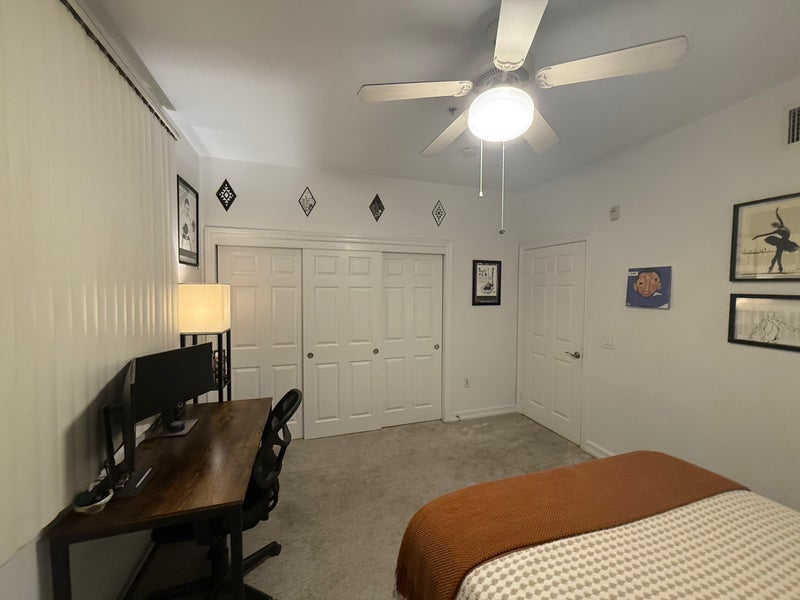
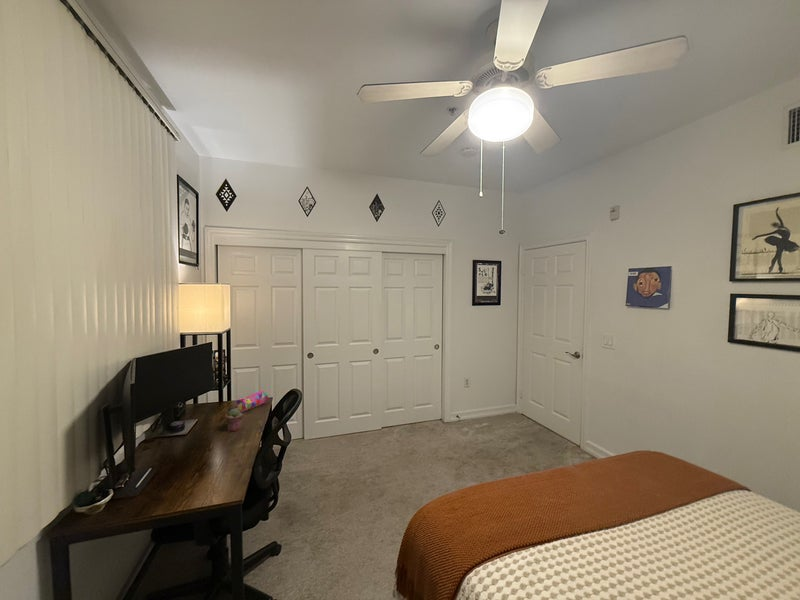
+ pencil case [235,390,269,413]
+ potted succulent [225,407,244,433]
